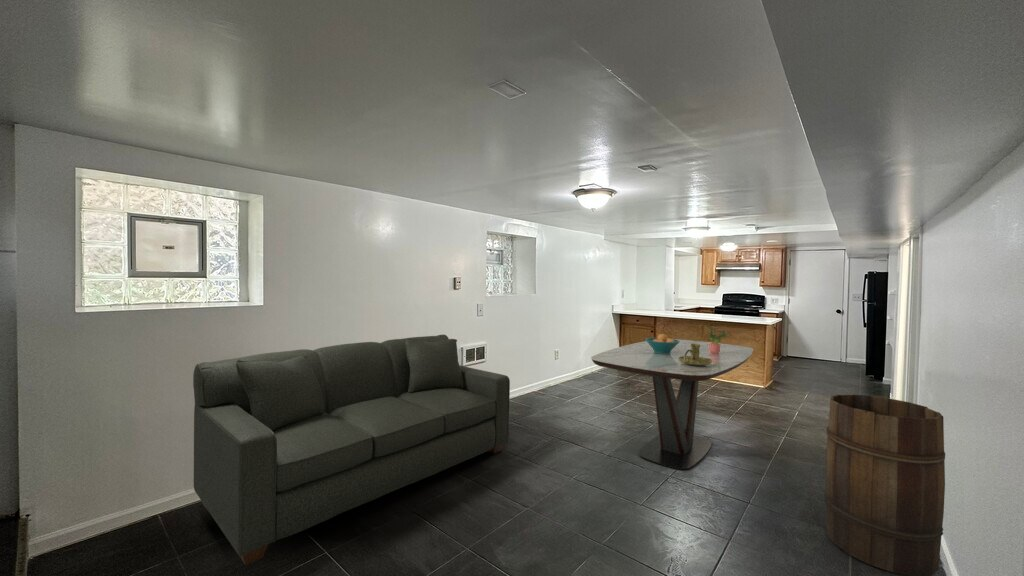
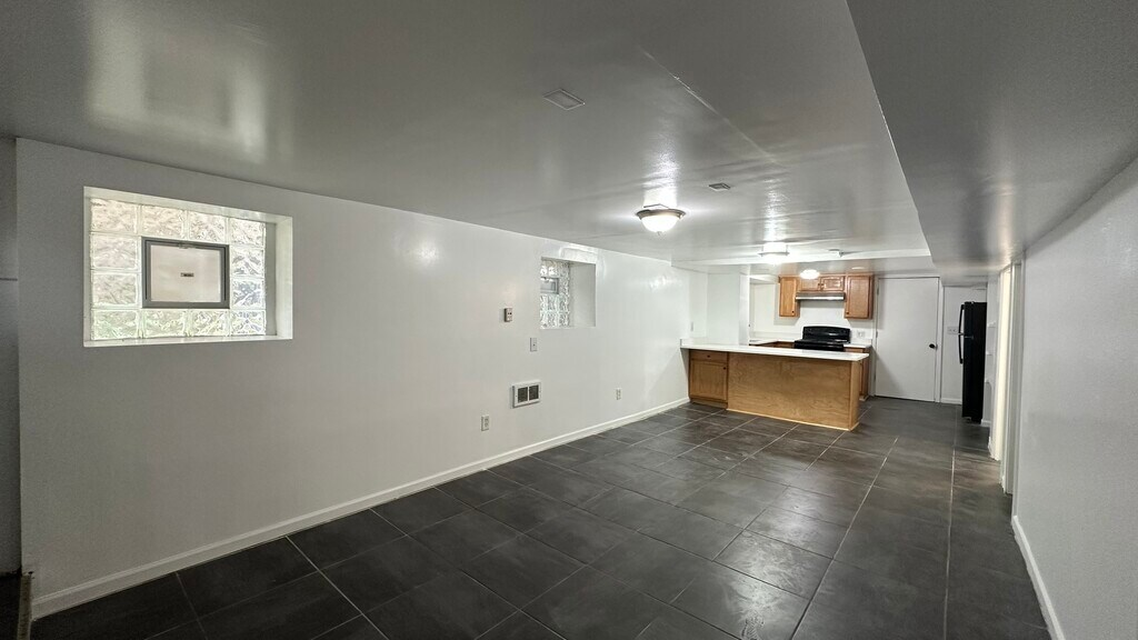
- candle holder [679,344,712,365]
- wooden barrel [824,393,946,576]
- fruit bowl [644,333,680,354]
- dining table [590,338,754,471]
- sofa [192,334,511,566]
- potted plant [707,323,728,354]
